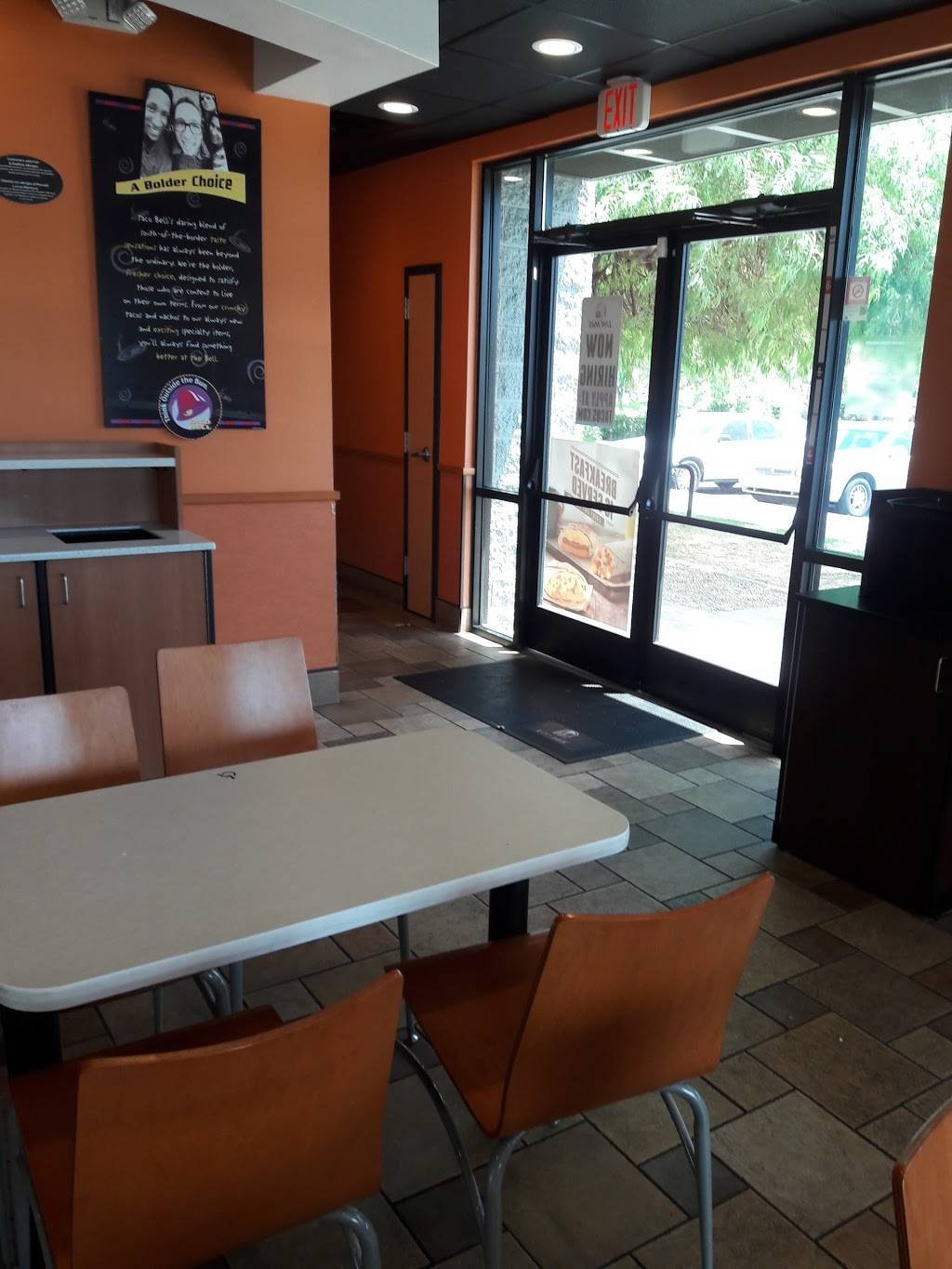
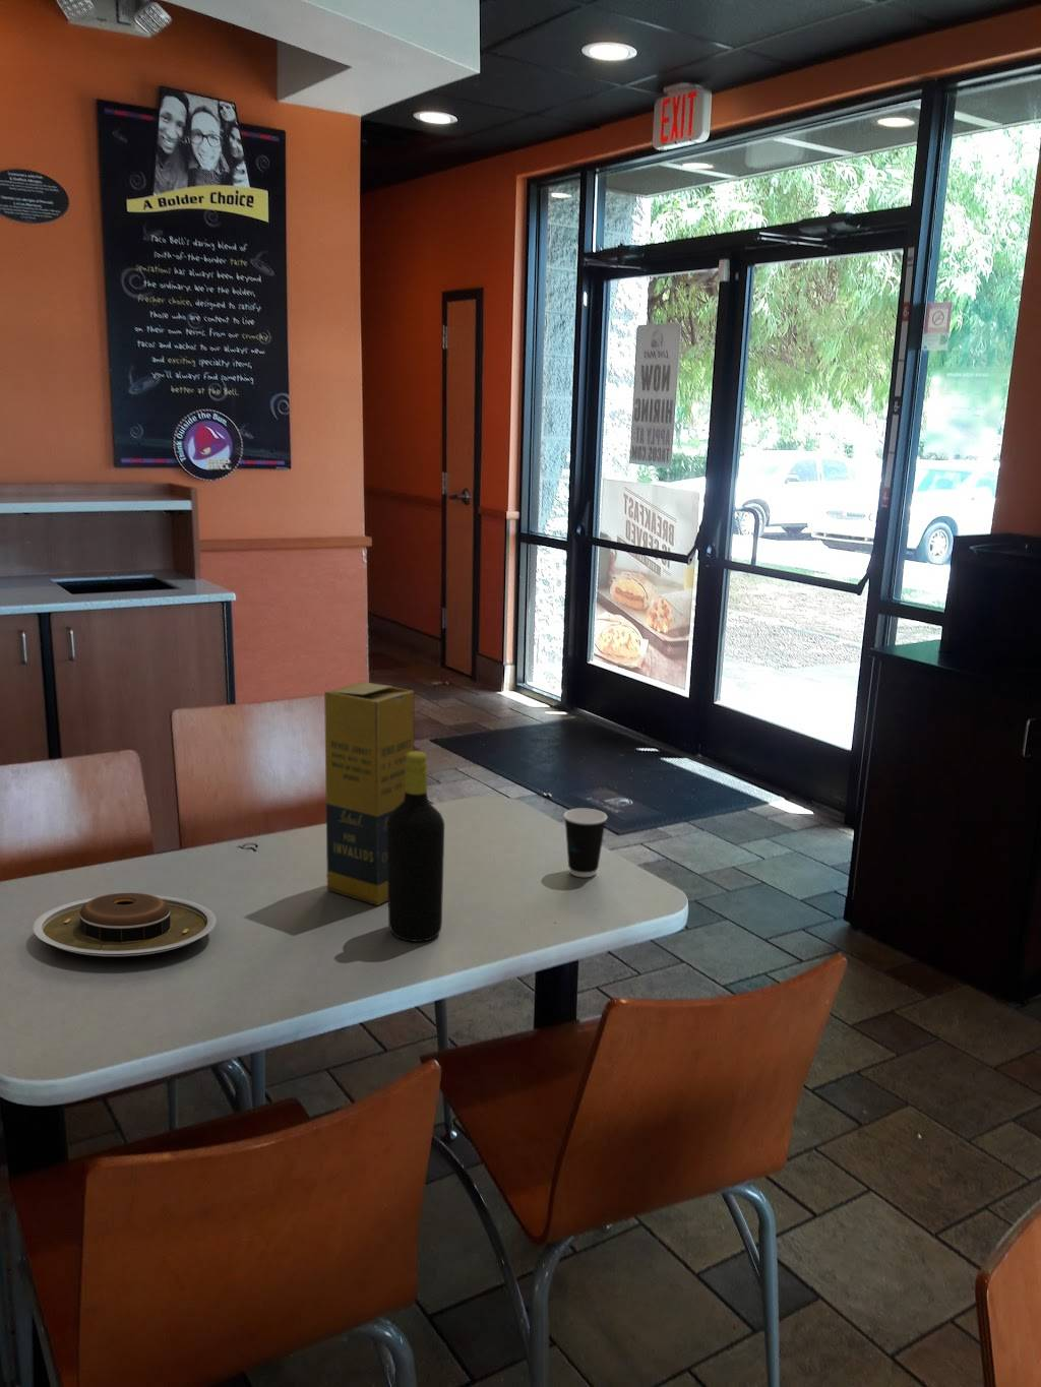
+ bottle [387,750,445,943]
+ food box [324,681,416,906]
+ dixie cup [562,807,608,878]
+ plate [32,892,218,959]
